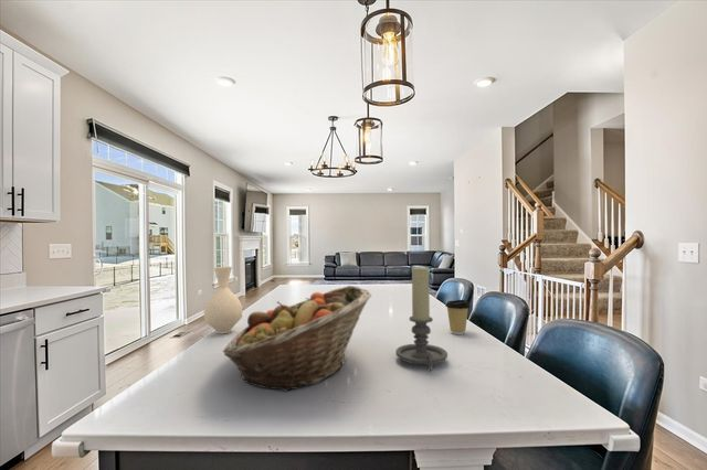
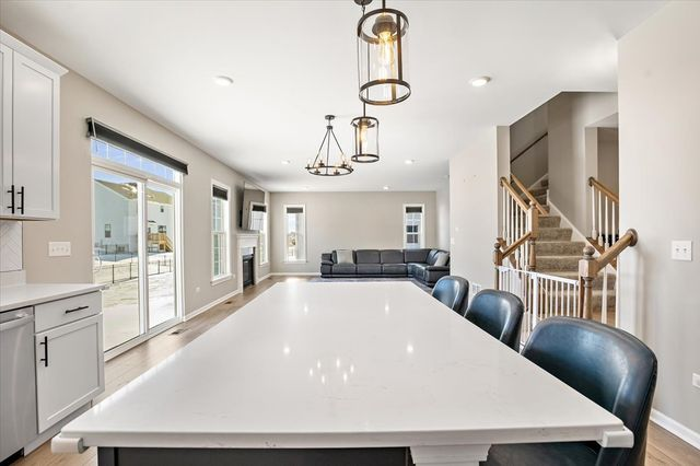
- coffee cup [444,299,471,335]
- candle holder [394,265,449,373]
- fruit basket [222,285,372,393]
- vase [203,266,244,334]
